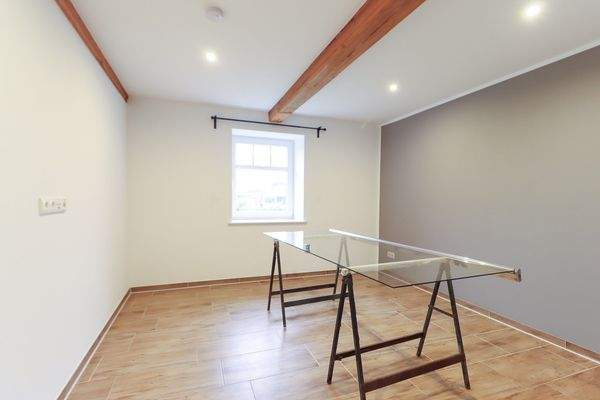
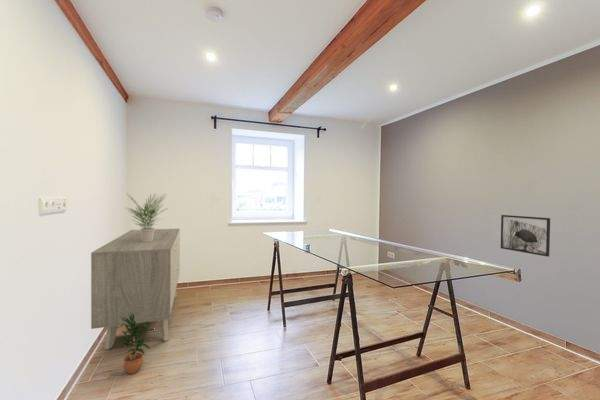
+ sideboard [90,228,182,351]
+ potted plant [116,313,153,375]
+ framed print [500,214,551,258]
+ potted plant [124,191,167,241]
